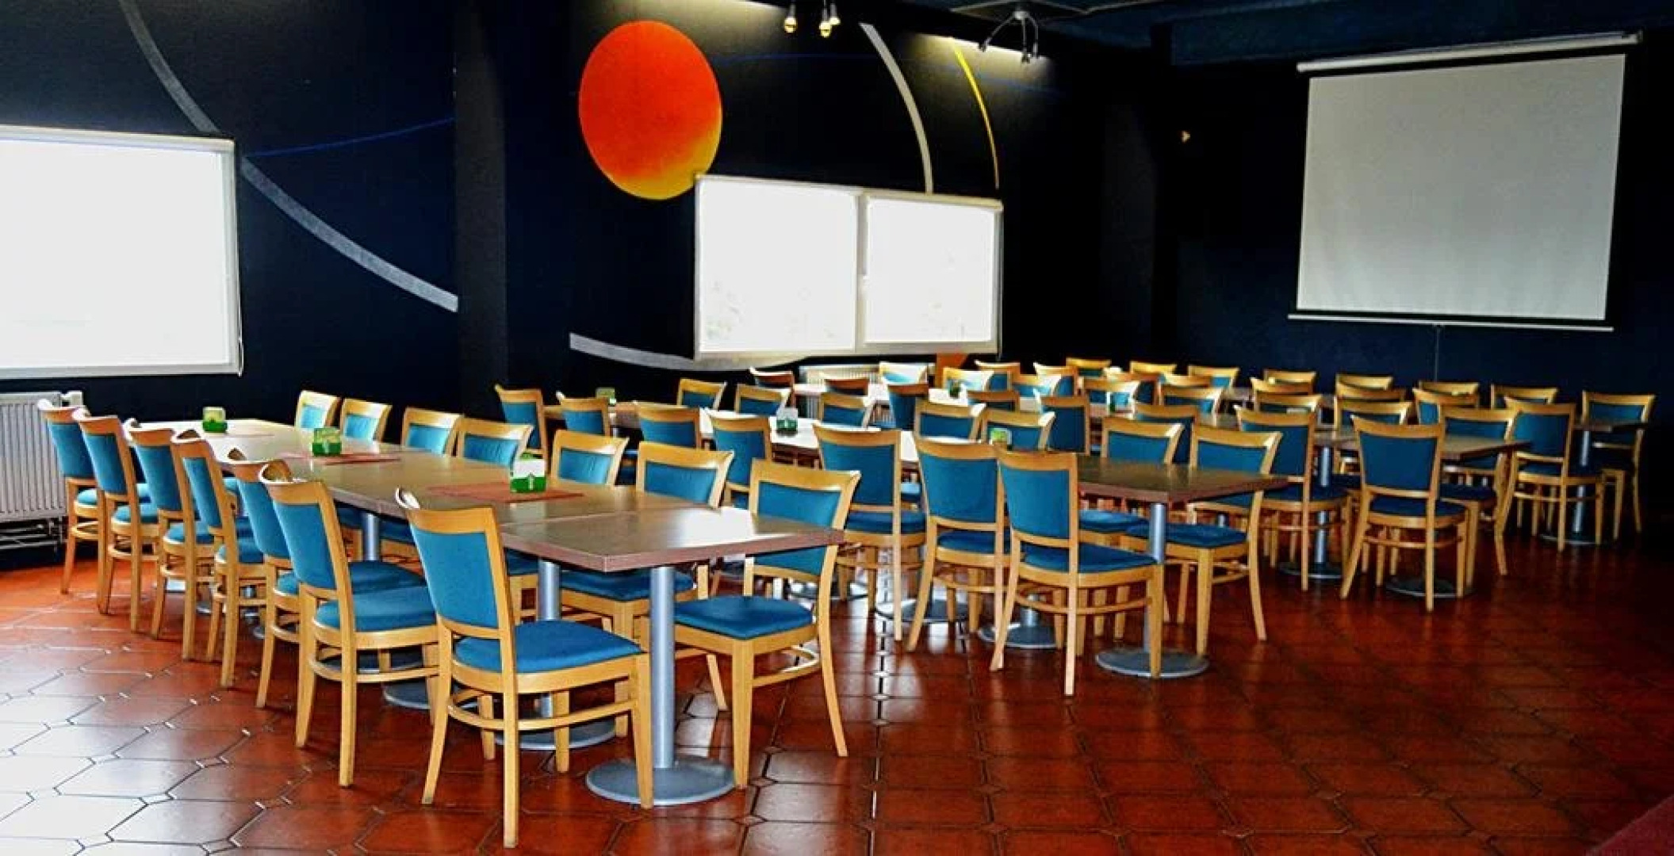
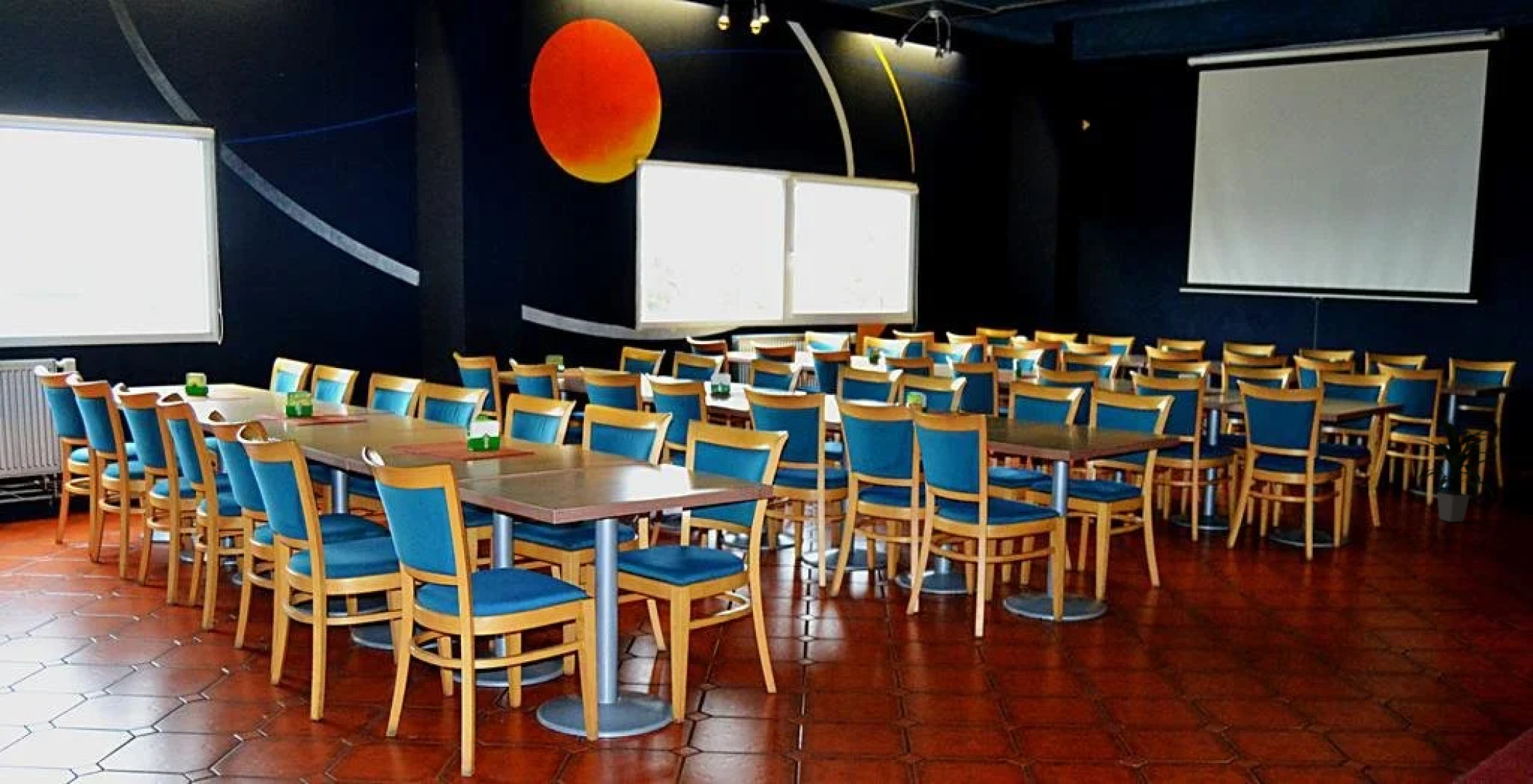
+ indoor plant [1412,416,1498,523]
